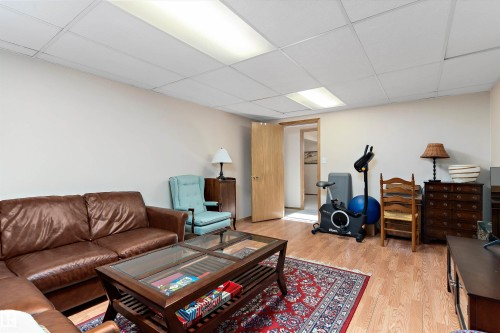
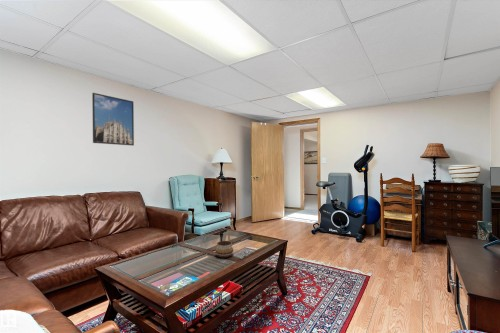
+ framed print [91,92,135,147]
+ decorative bowl [214,240,234,258]
